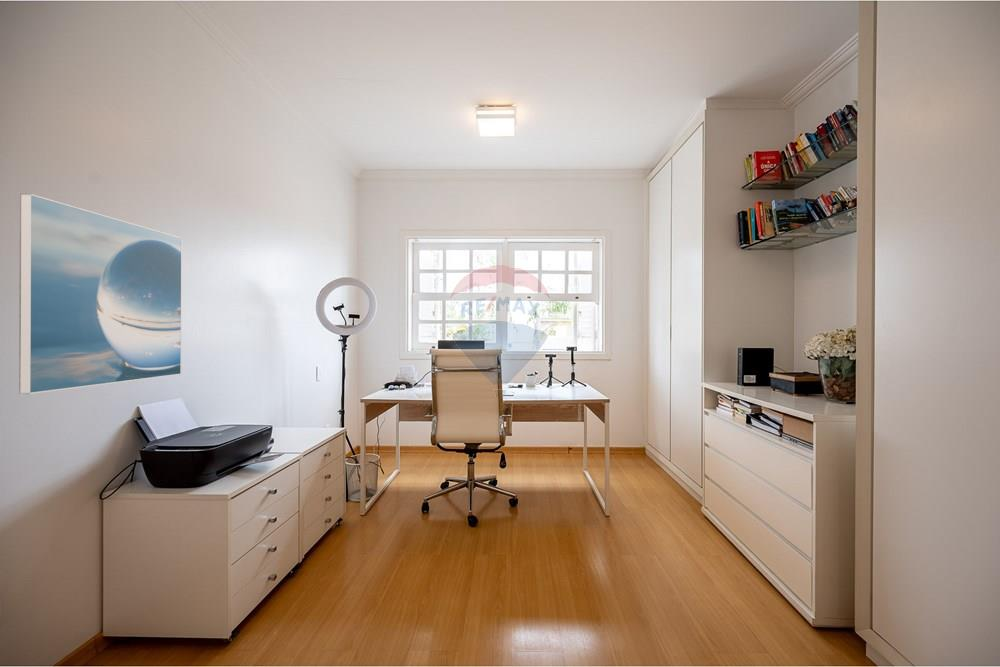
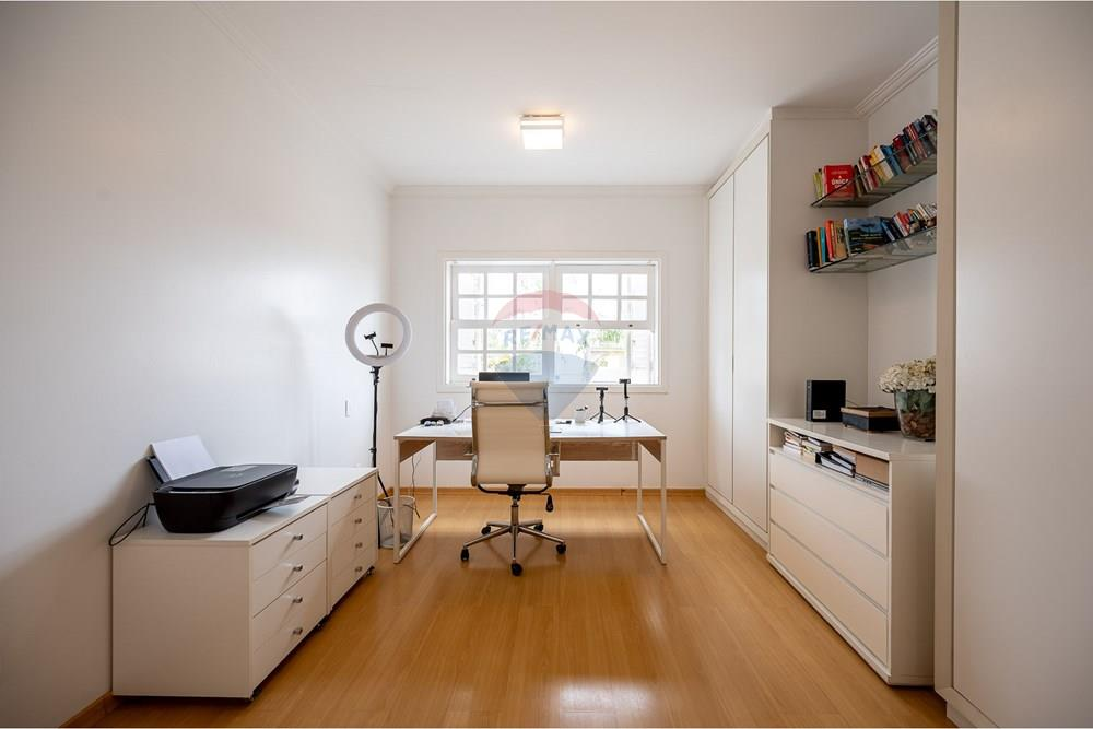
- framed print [18,193,183,395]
